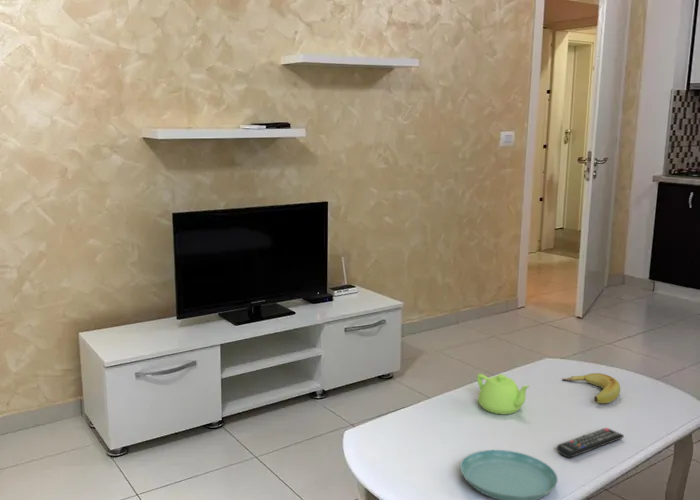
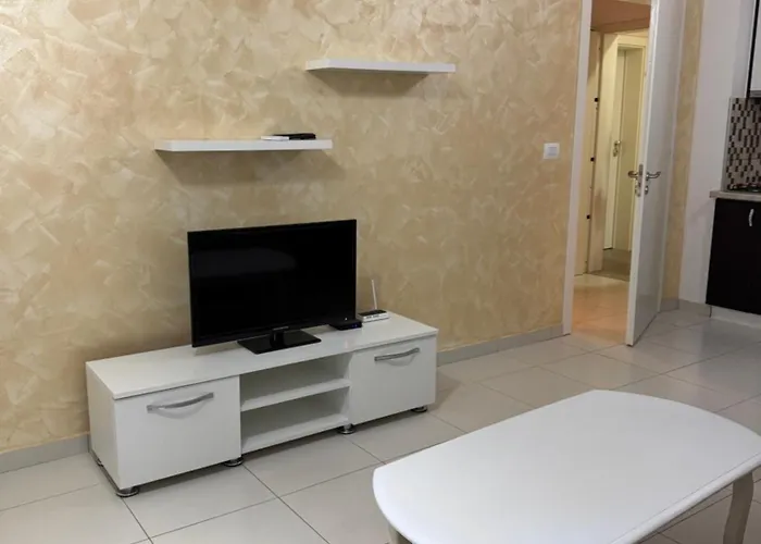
- remote control [555,427,625,459]
- banana [561,372,621,404]
- teapot [476,373,531,415]
- saucer [459,449,559,500]
